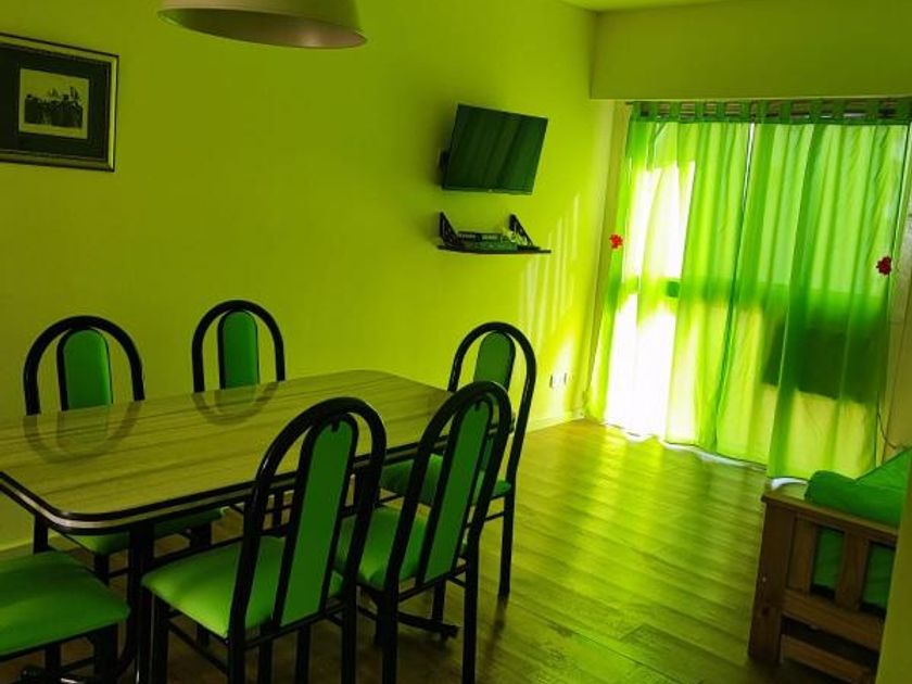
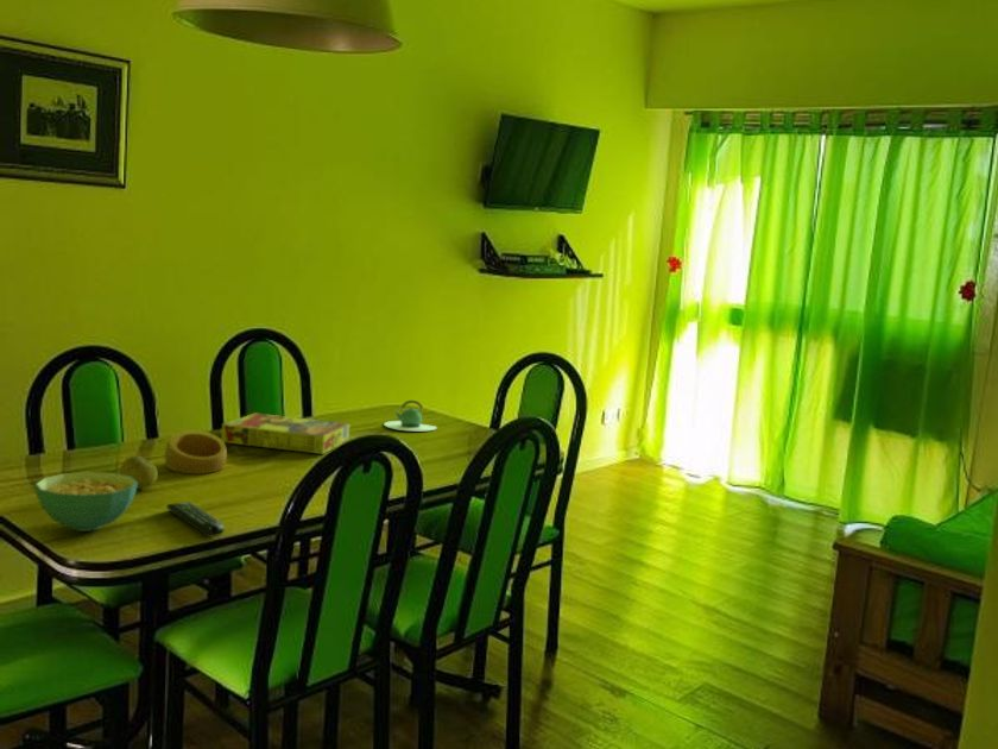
+ teapot [383,399,438,432]
+ fruit [119,455,159,490]
+ cereal box [220,413,350,455]
+ ring [164,429,228,474]
+ cereal bowl [34,471,138,533]
+ remote control [165,501,226,537]
